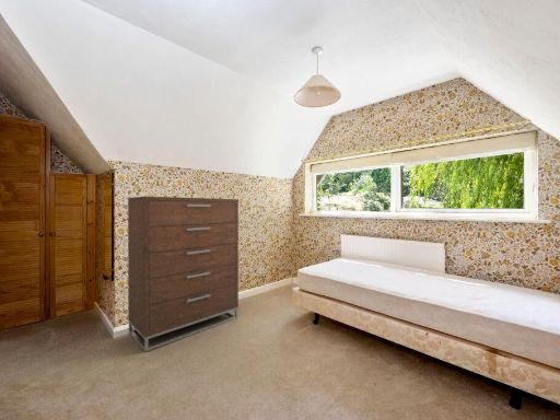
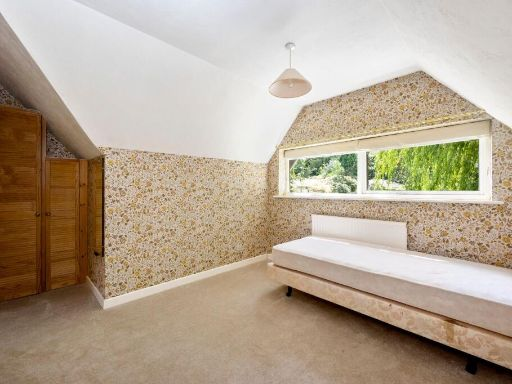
- dresser [127,196,240,352]
